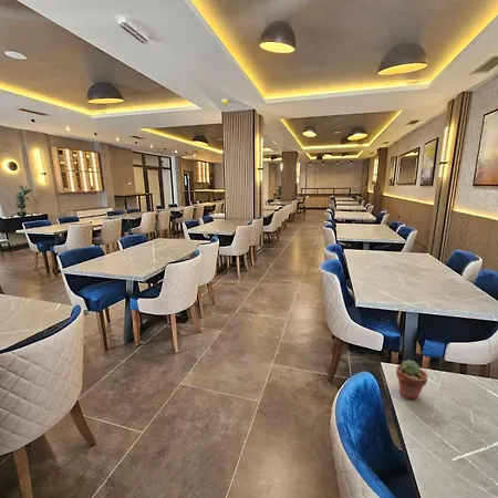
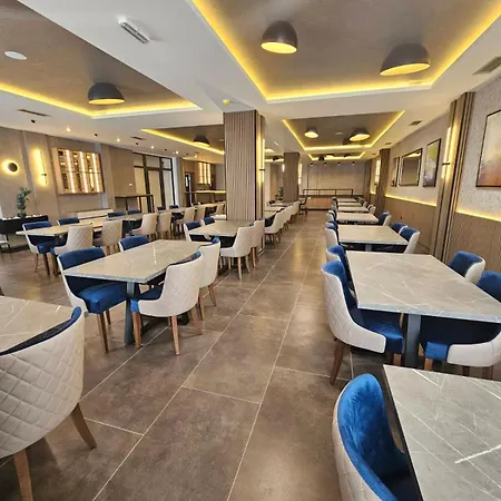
- potted succulent [395,359,428,401]
